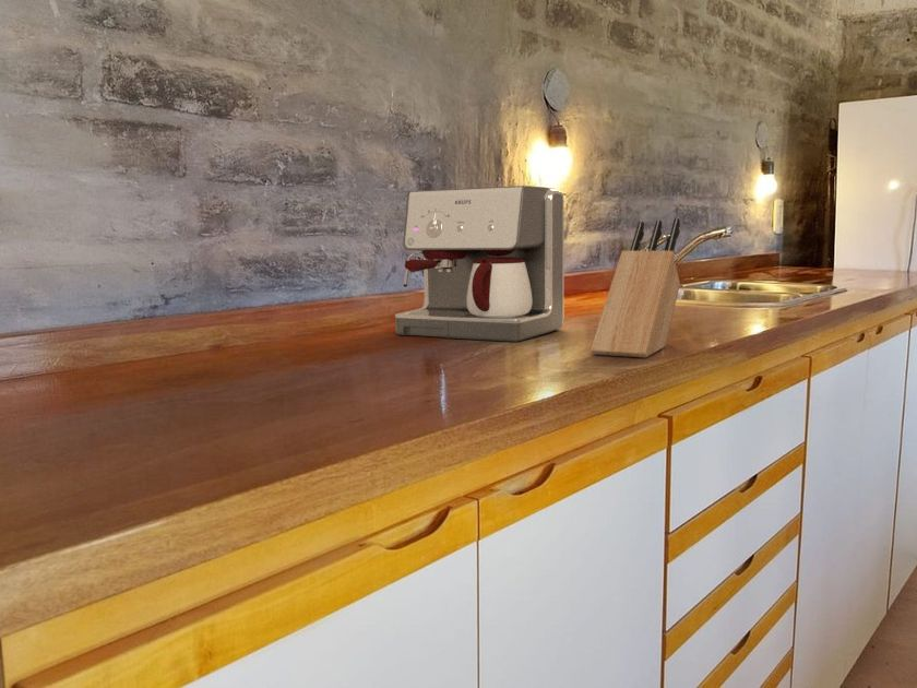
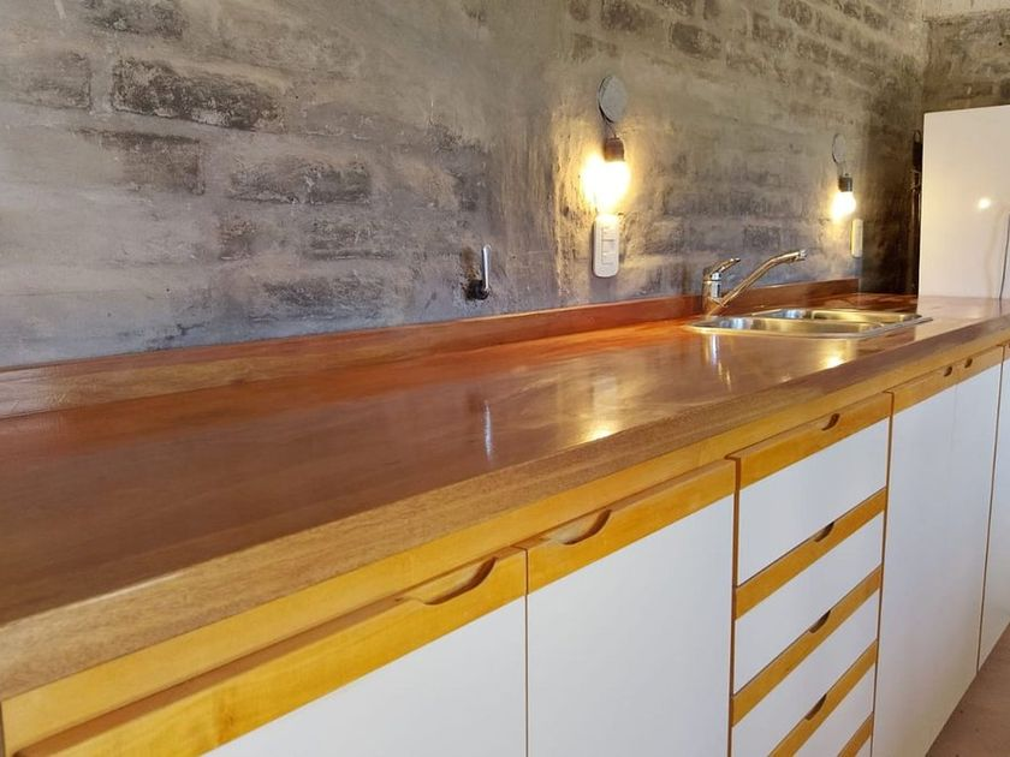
- coffee maker [394,185,565,343]
- knife block [590,217,681,359]
